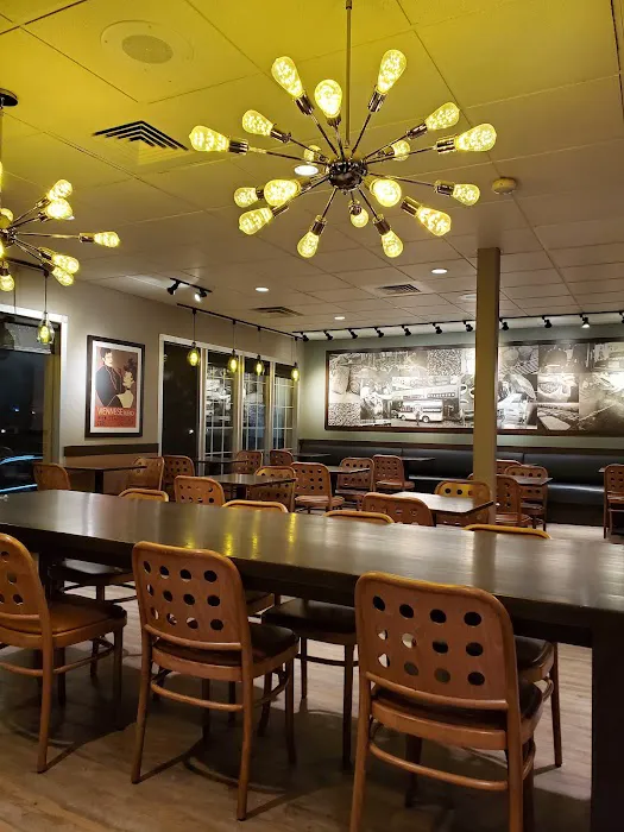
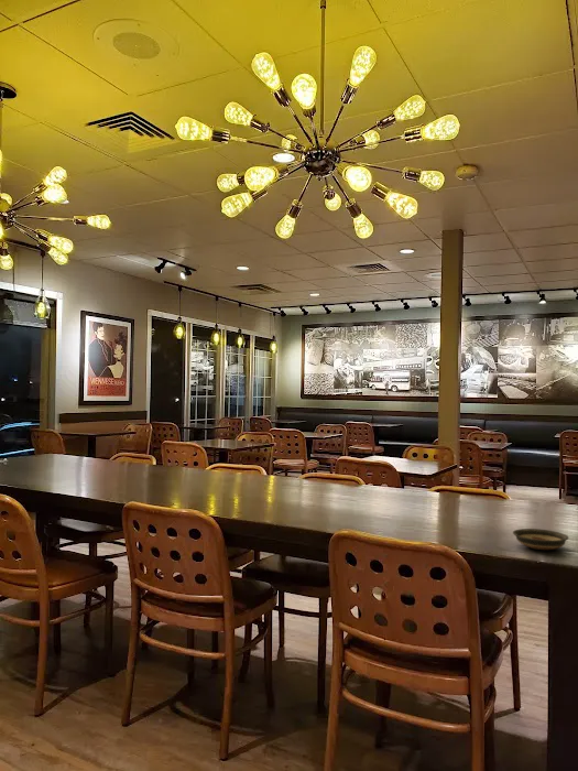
+ saucer [512,528,569,551]
